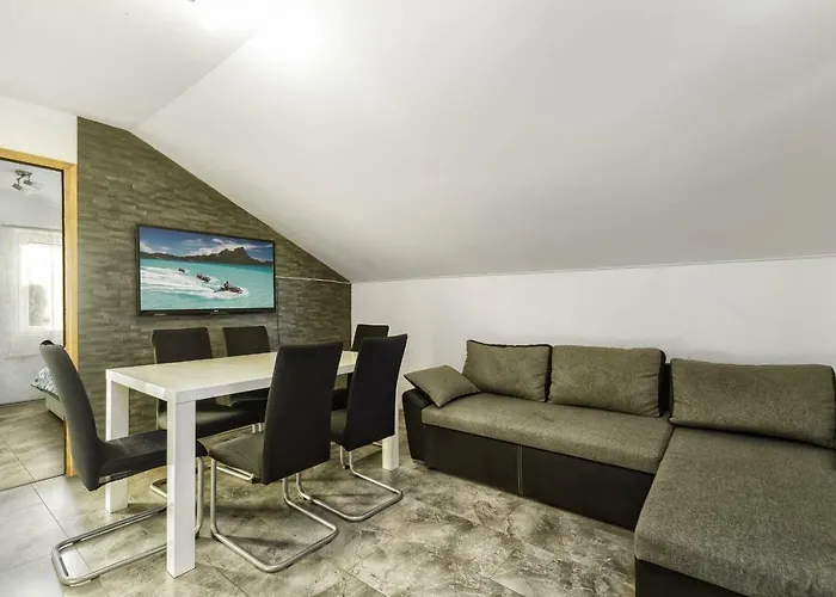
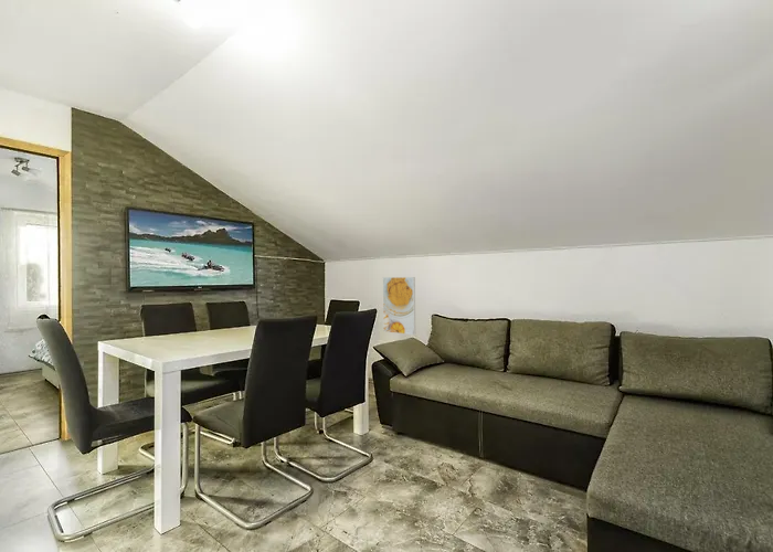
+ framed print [382,276,416,336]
